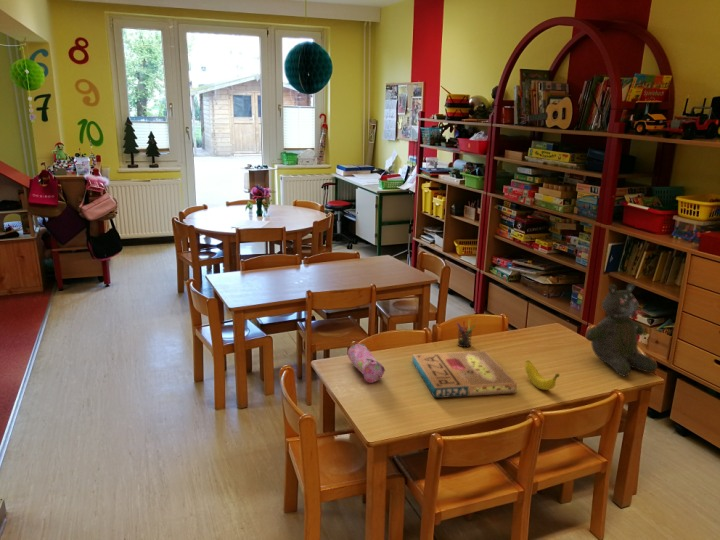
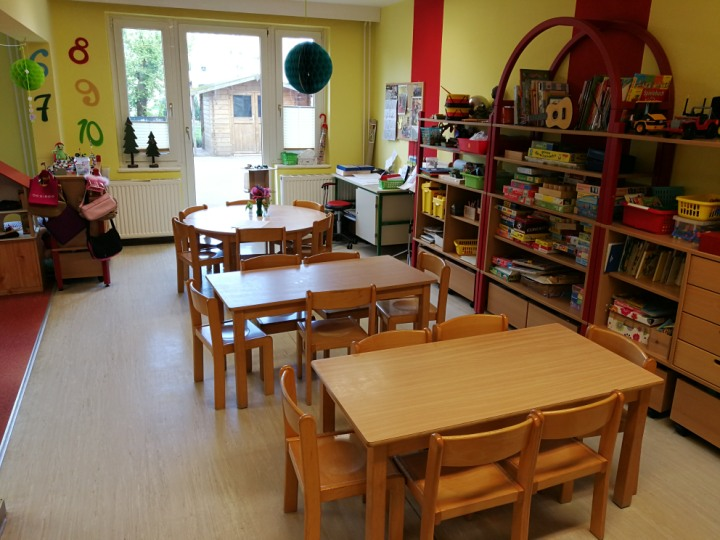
- pen holder [456,318,477,348]
- pizza box [412,350,518,399]
- teddy bear [585,282,658,377]
- pencil case [347,343,386,384]
- banana [524,360,560,391]
